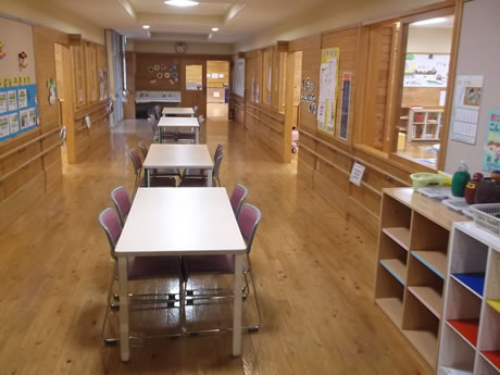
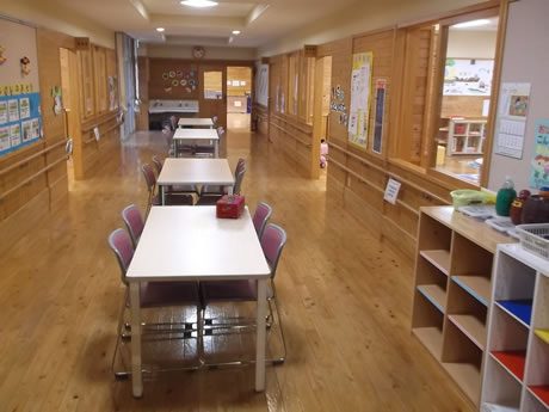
+ tissue box [215,193,246,220]
